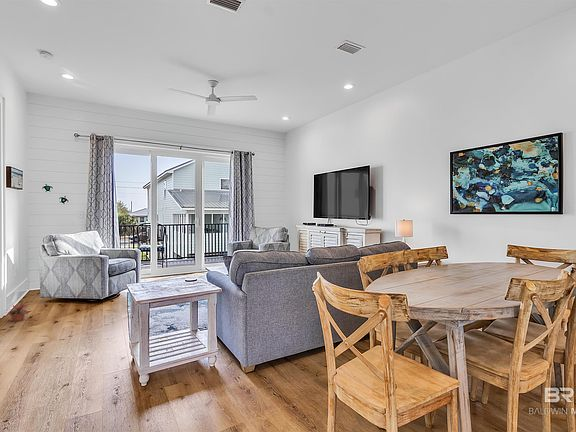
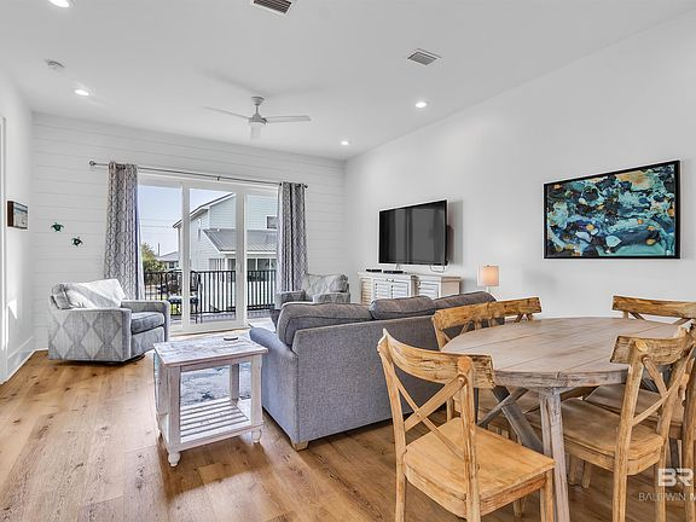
- potted plant [4,301,30,322]
